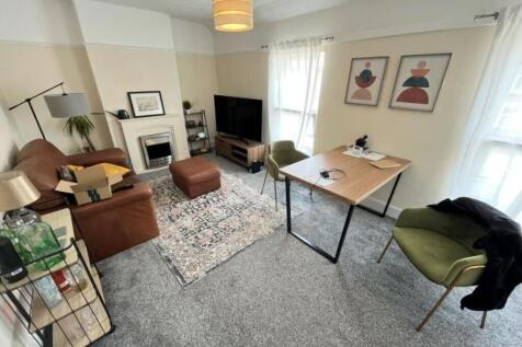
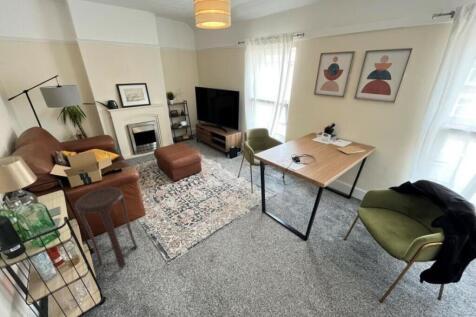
+ stool [74,186,138,269]
